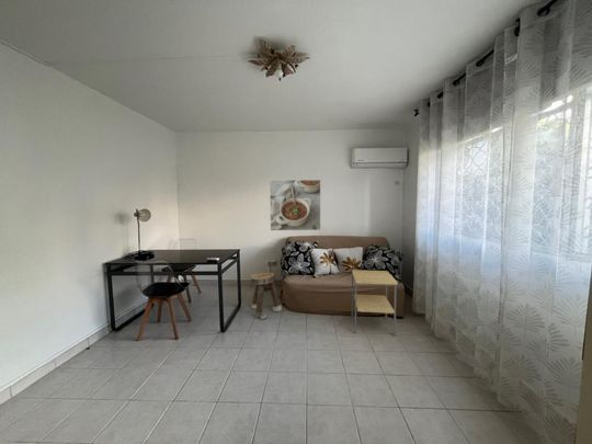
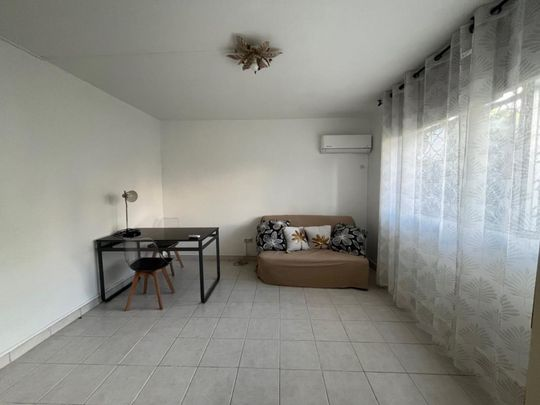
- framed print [269,179,321,231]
- side table [351,269,398,337]
- stool [250,272,283,321]
